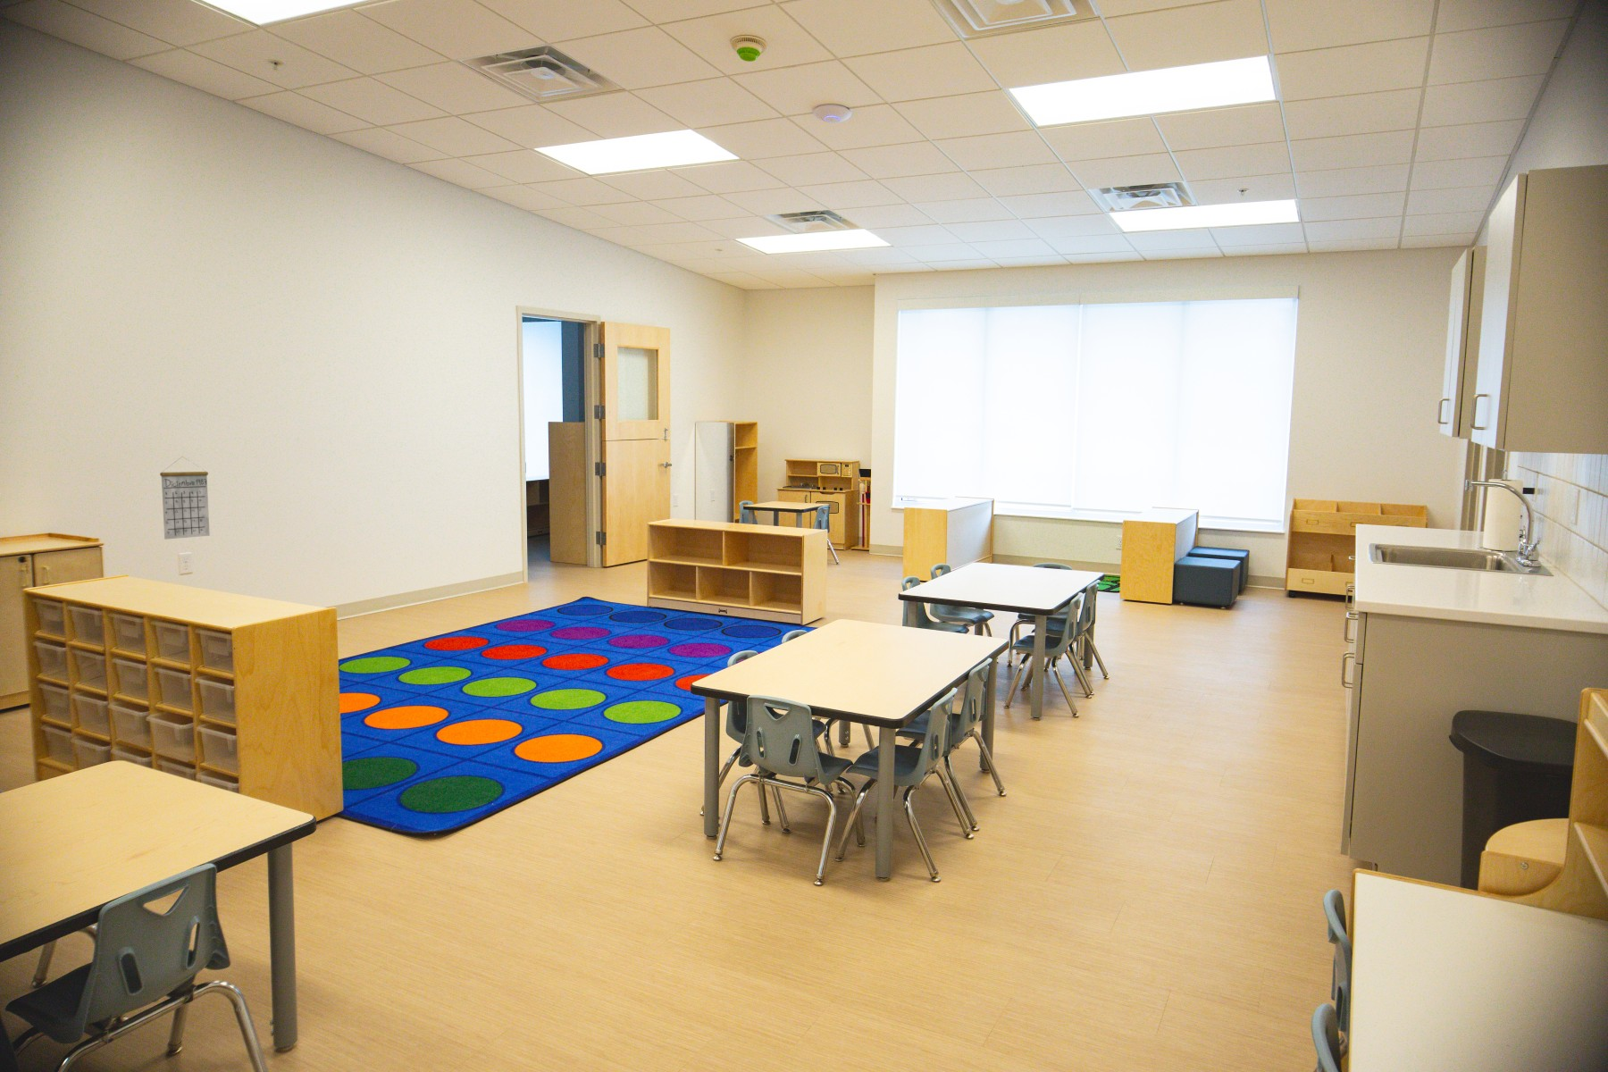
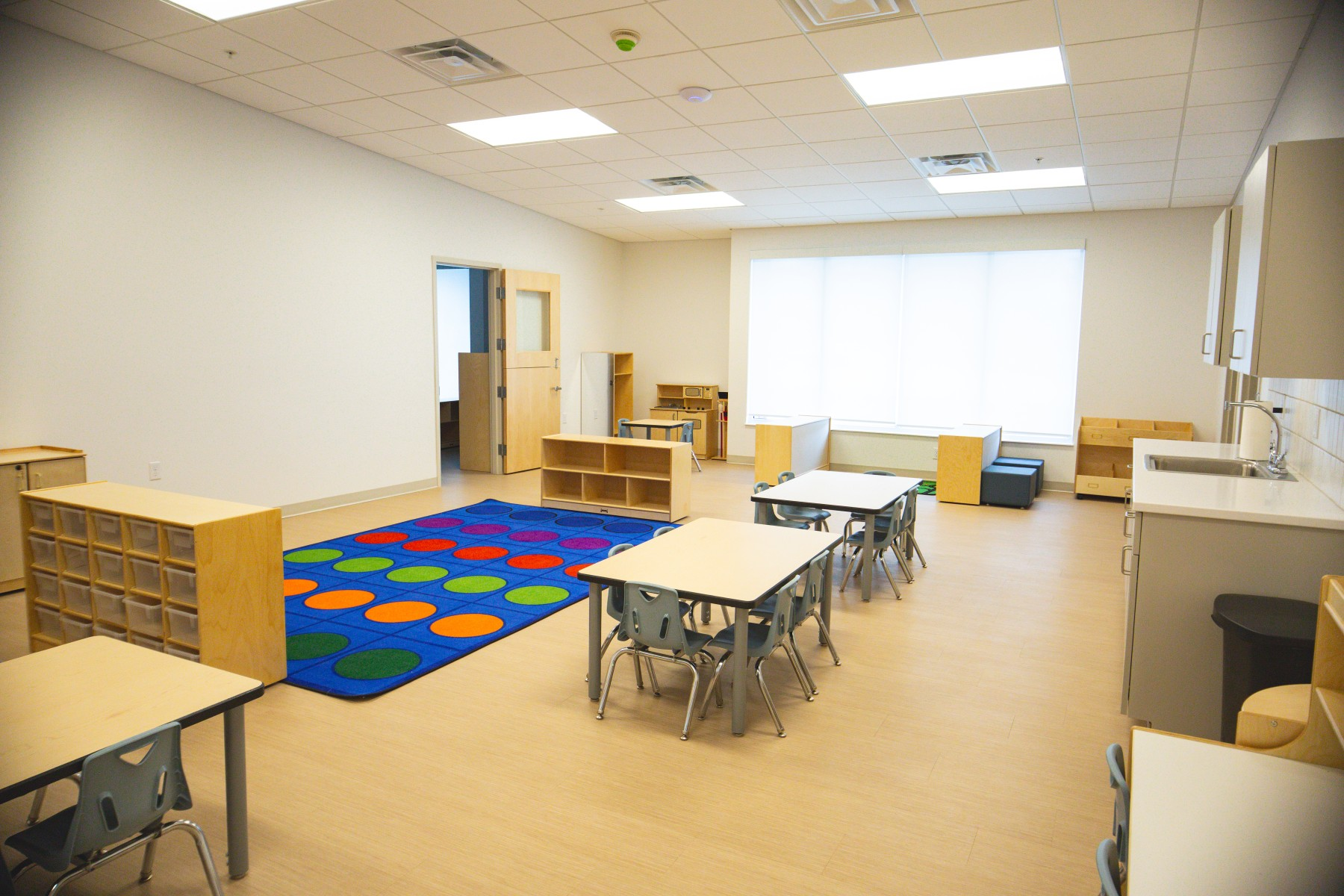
- calendar [159,456,211,541]
